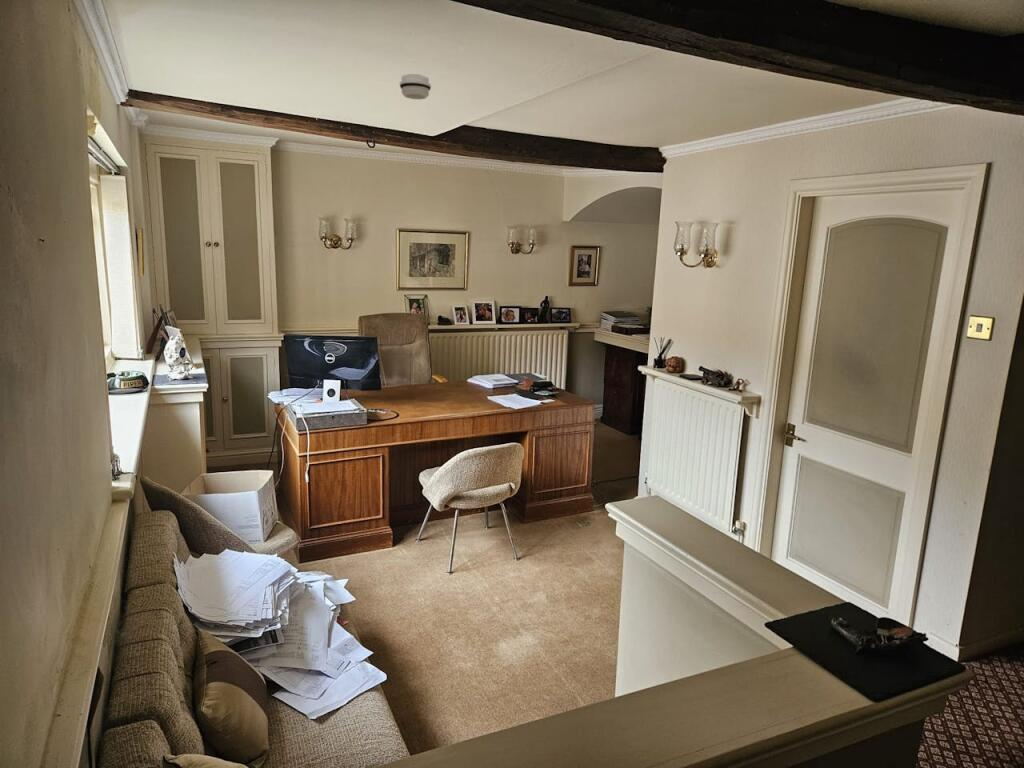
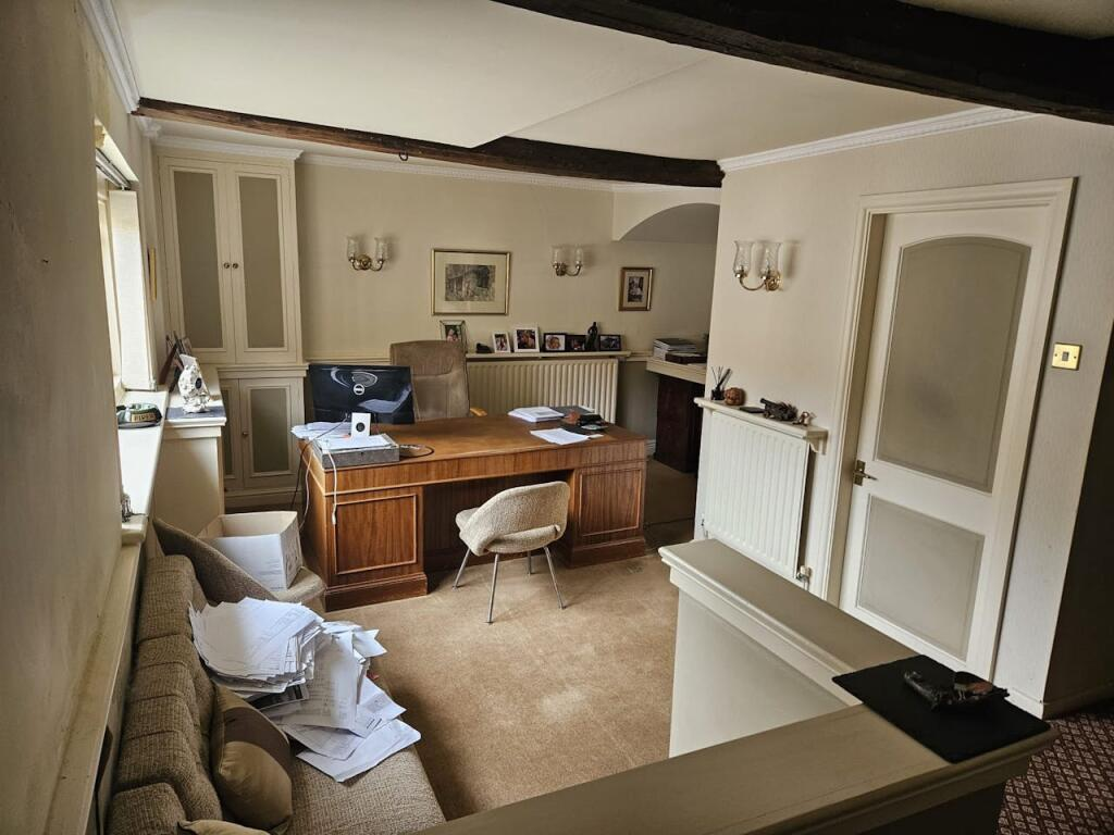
- smoke detector [399,73,432,100]
